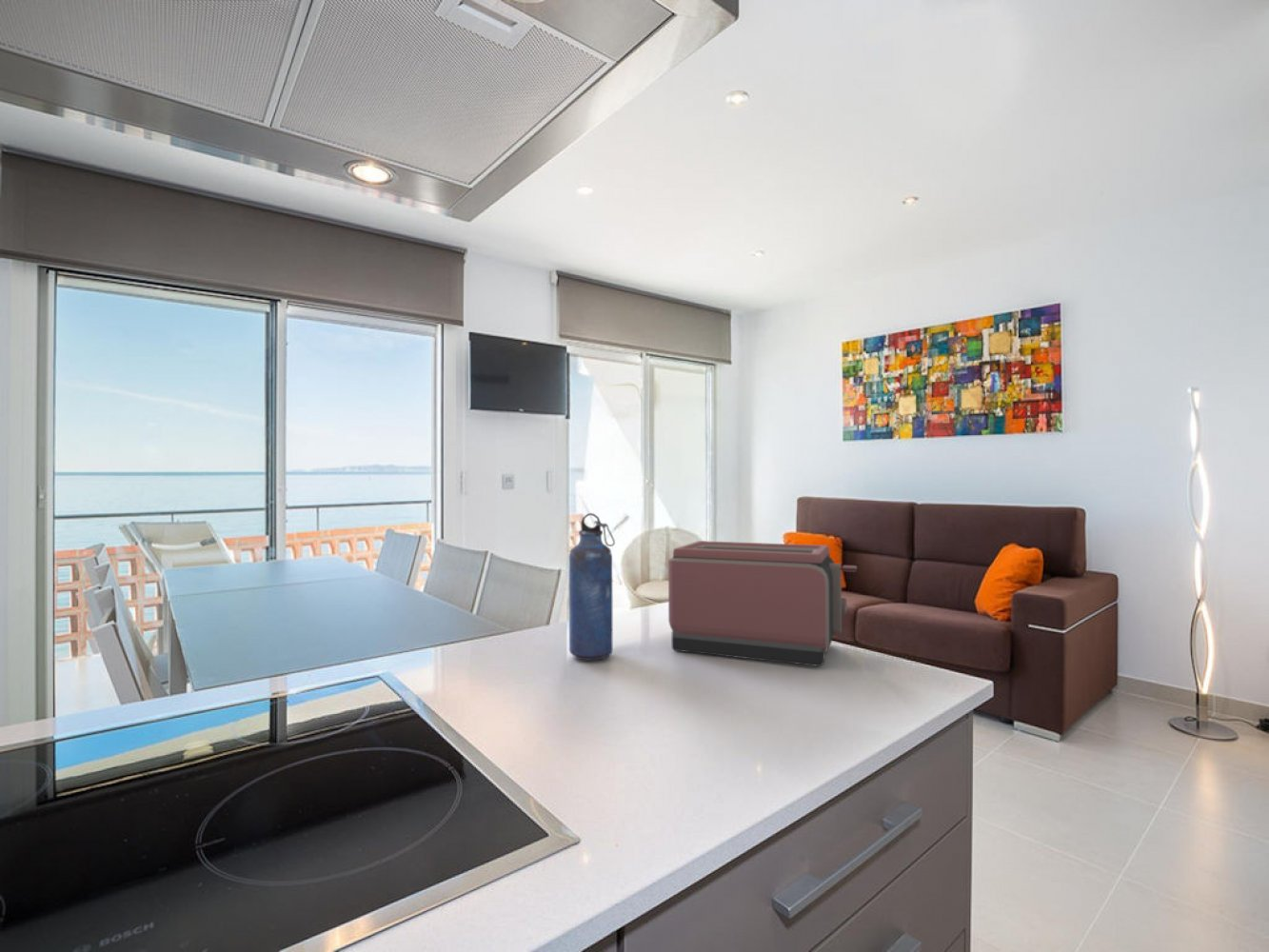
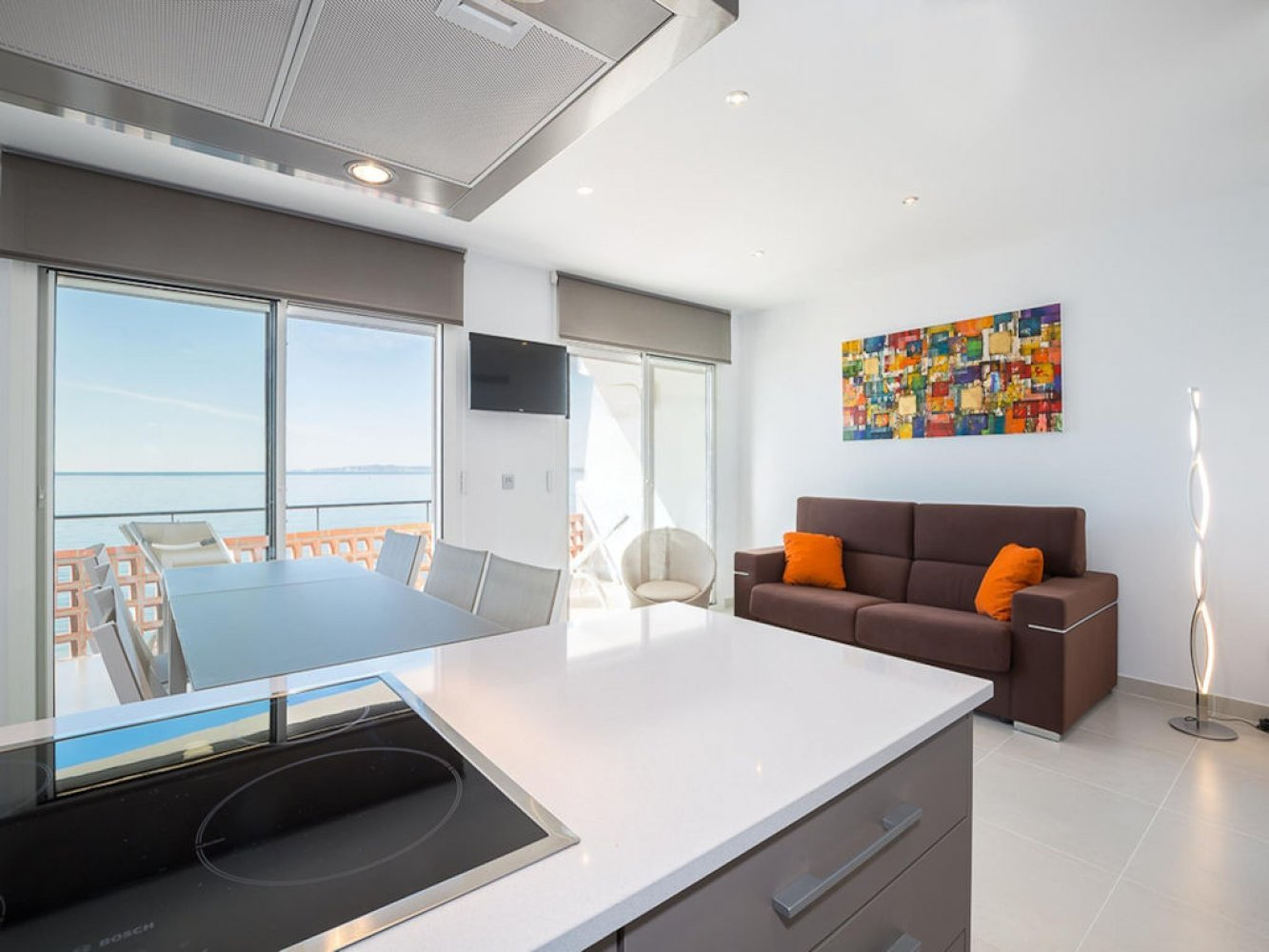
- toaster [667,540,858,667]
- water bottle [568,512,616,662]
